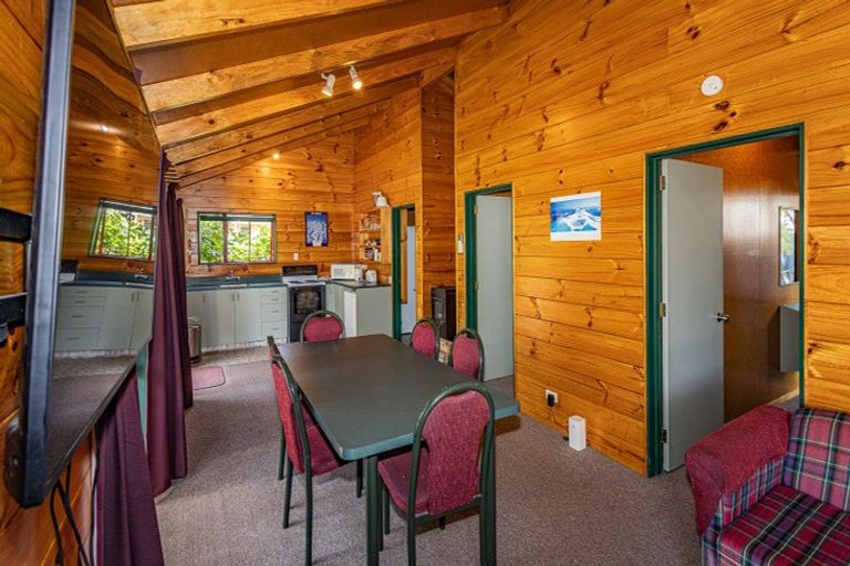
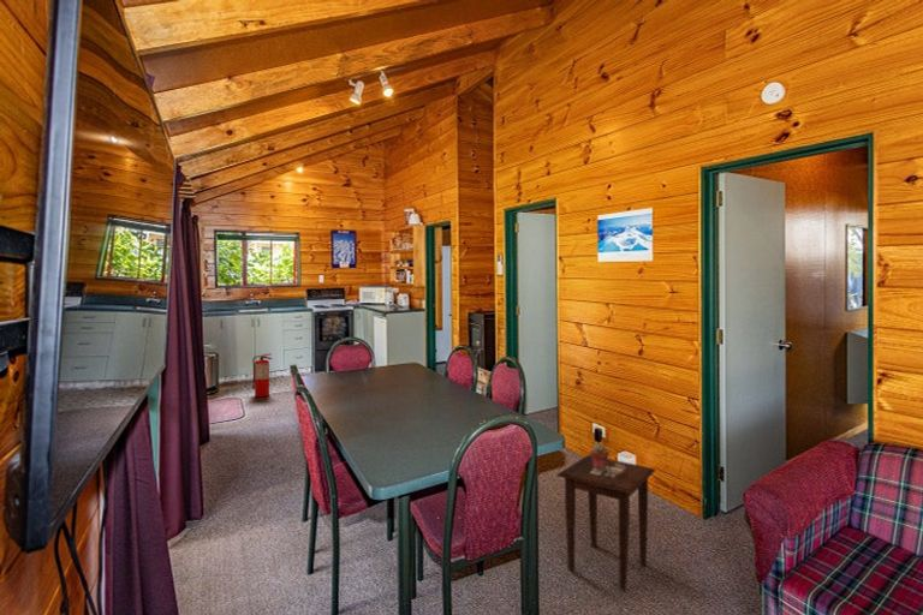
+ potted succulent [589,442,611,470]
+ fire extinguisher [251,352,273,398]
+ side table [555,454,657,592]
